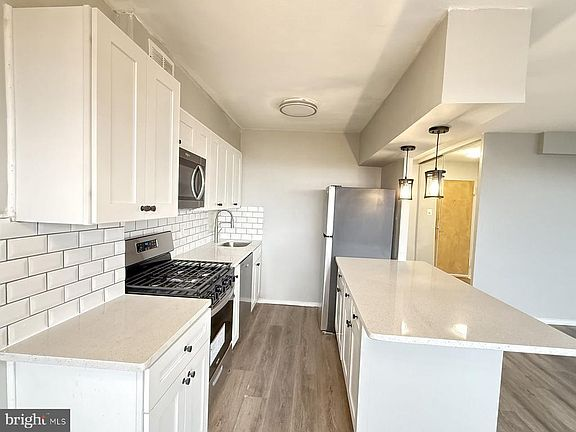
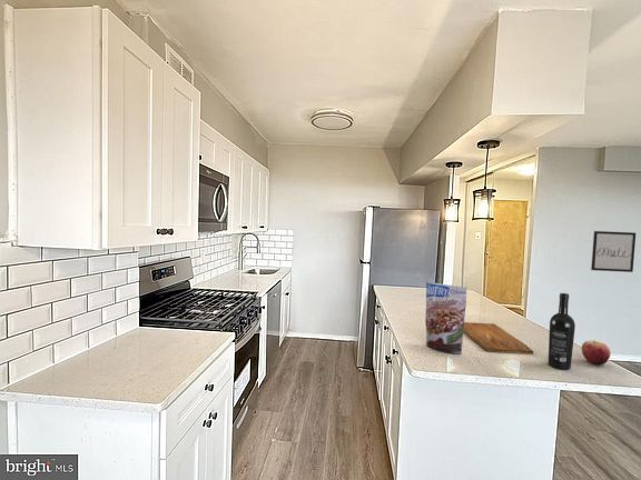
+ granola pouch [424,281,467,356]
+ apple [581,339,612,366]
+ wine bottle [548,292,576,371]
+ wall art [590,230,637,273]
+ cutting board [463,321,534,356]
